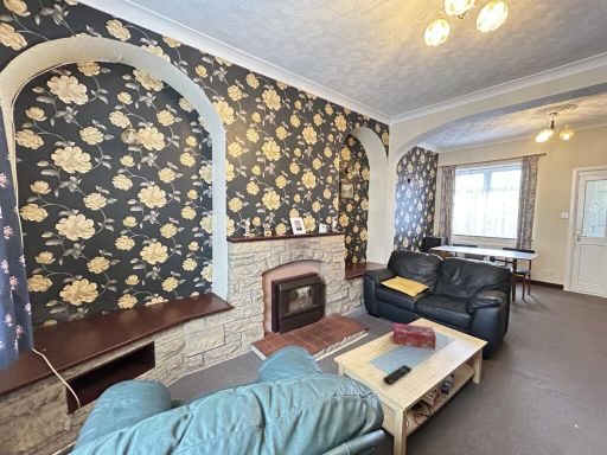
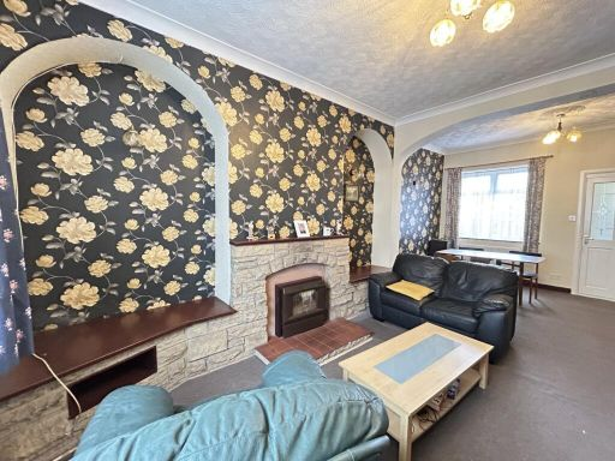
- tissue box [392,322,437,351]
- remote control [382,364,413,385]
